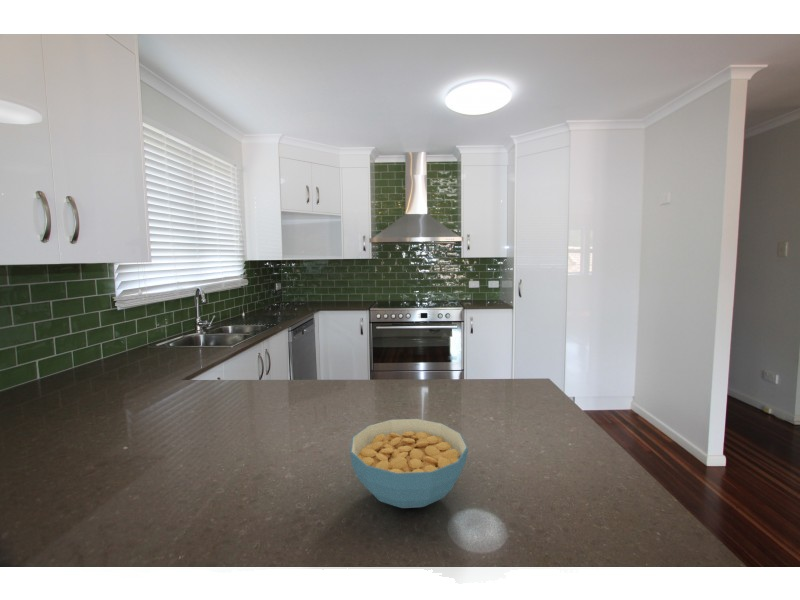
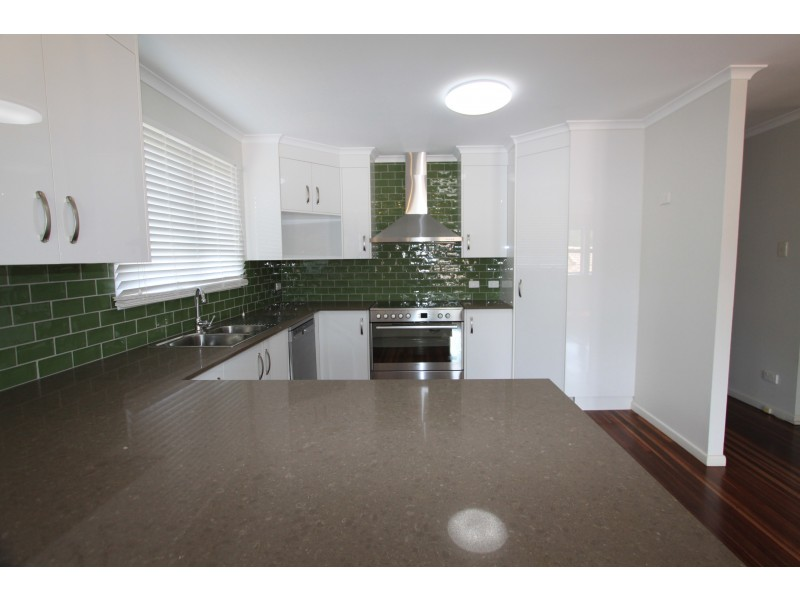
- cereal bowl [349,418,469,509]
